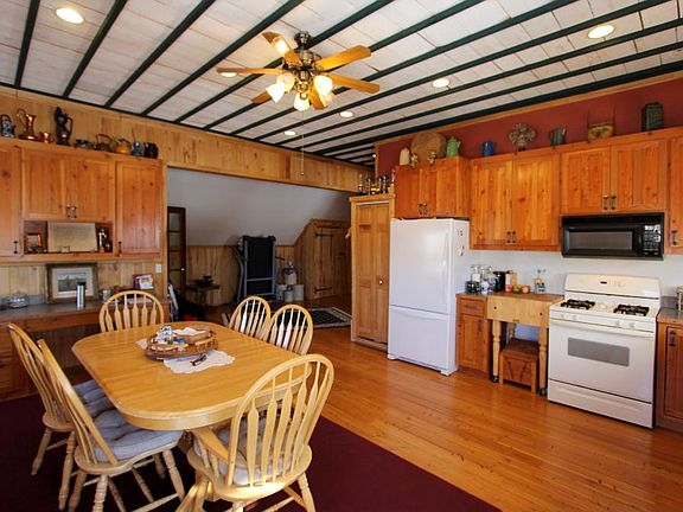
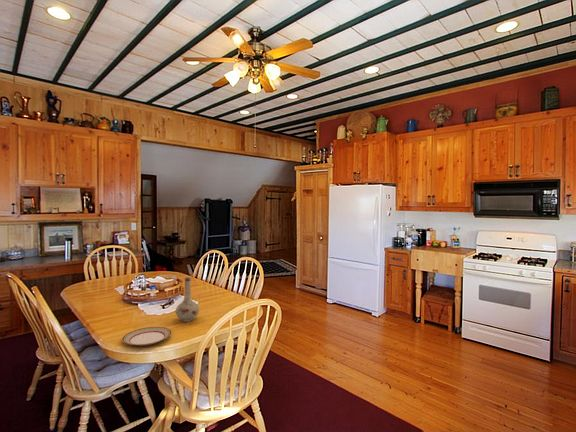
+ vase [175,277,200,323]
+ plate [121,326,172,347]
